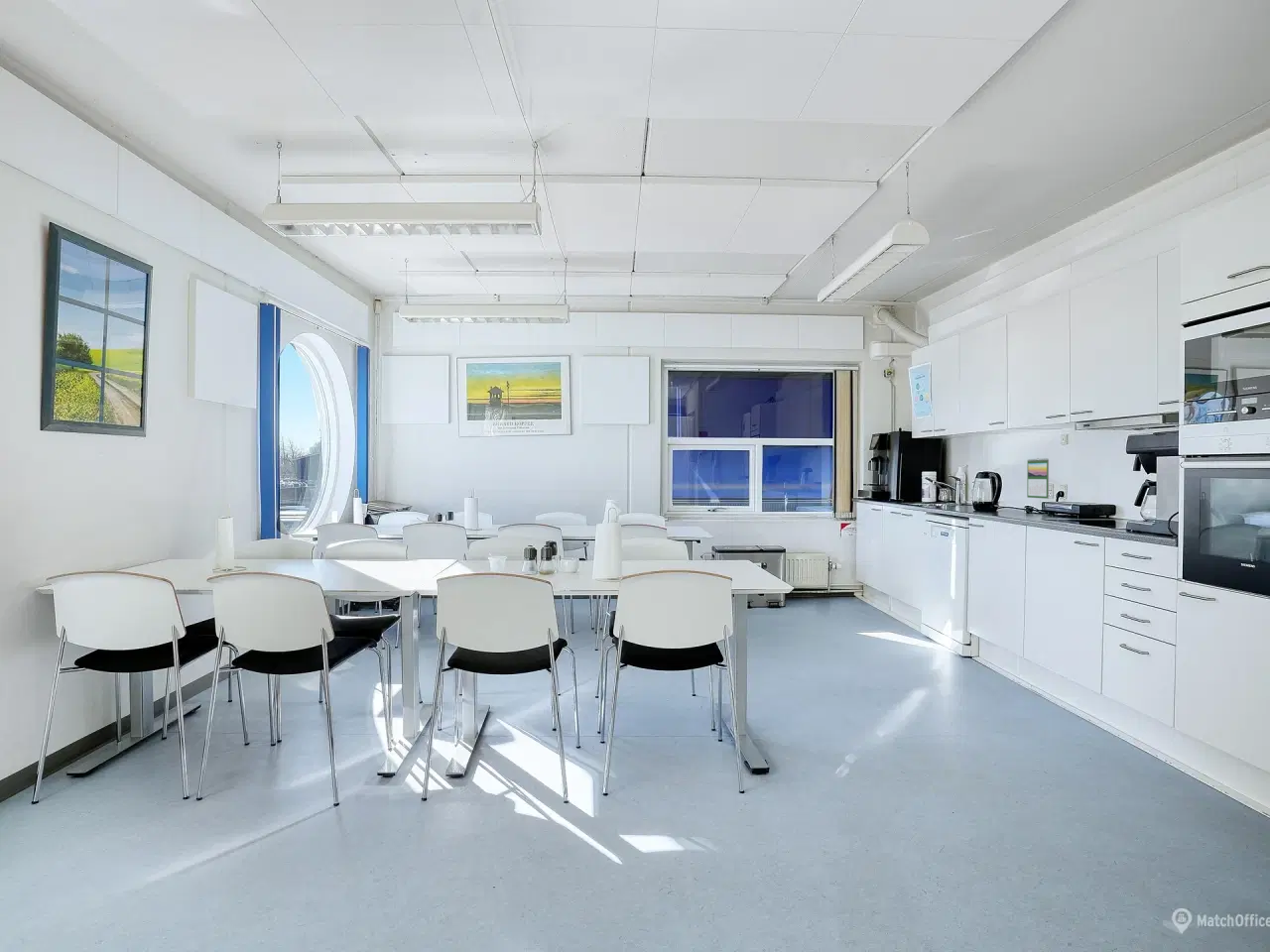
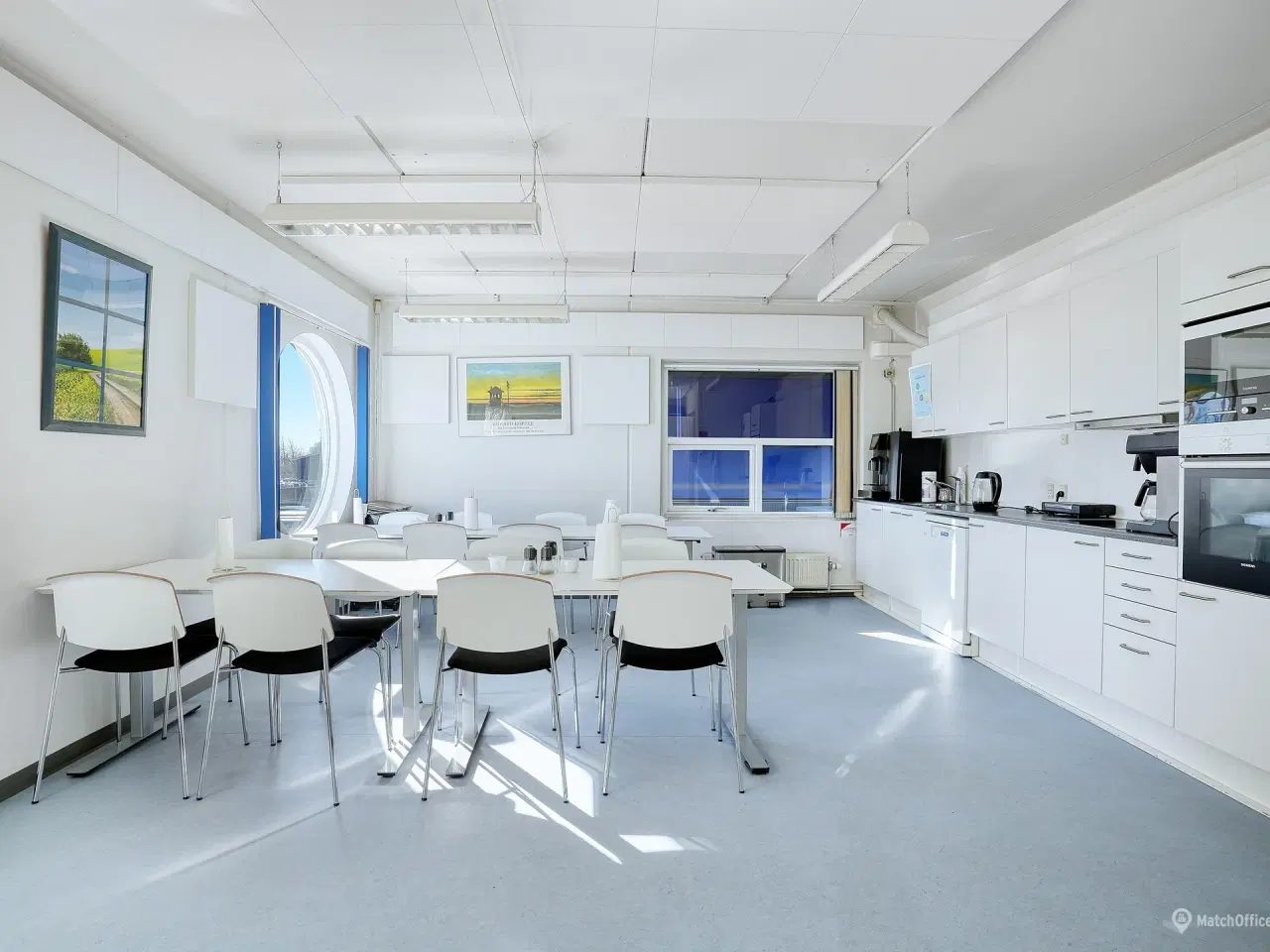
- calendar [1026,457,1050,500]
